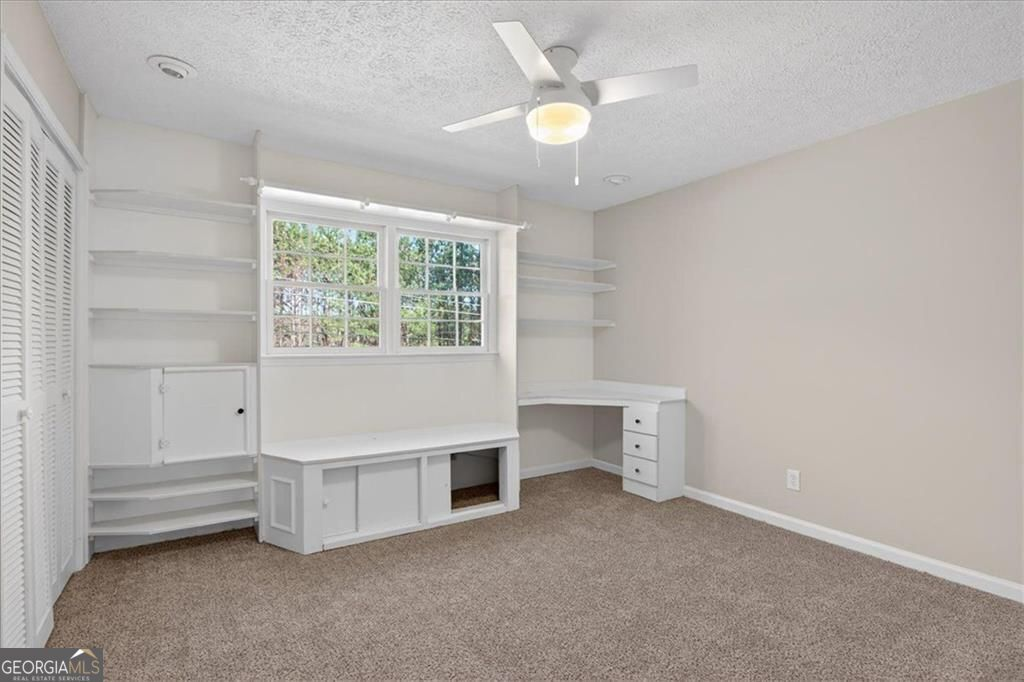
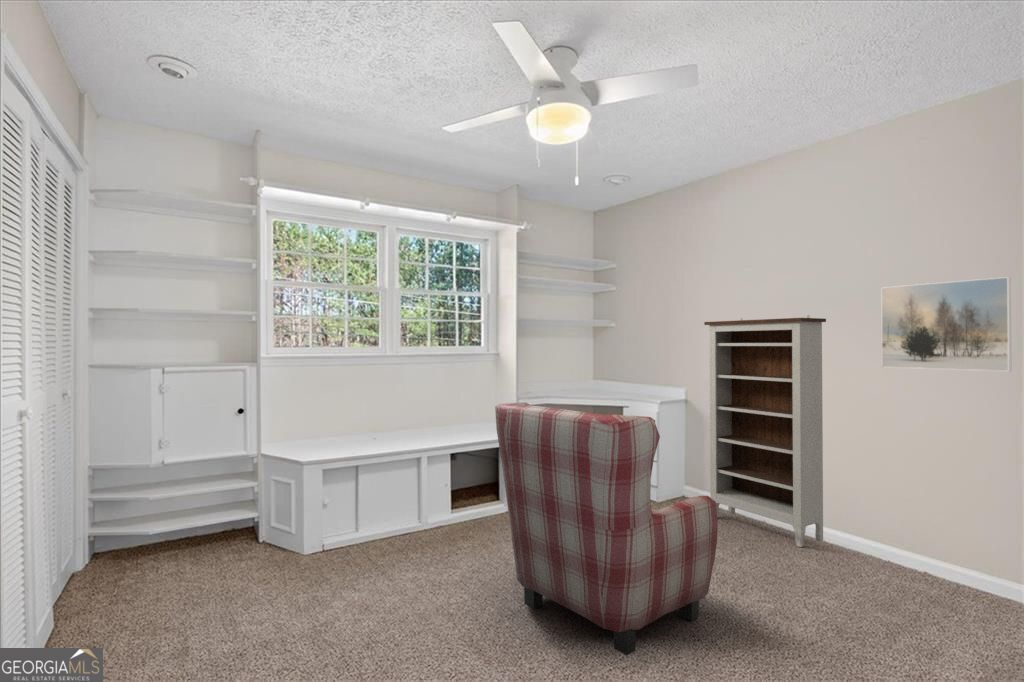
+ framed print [880,276,1012,372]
+ armchair [494,401,719,656]
+ bookshelf [703,314,827,548]
